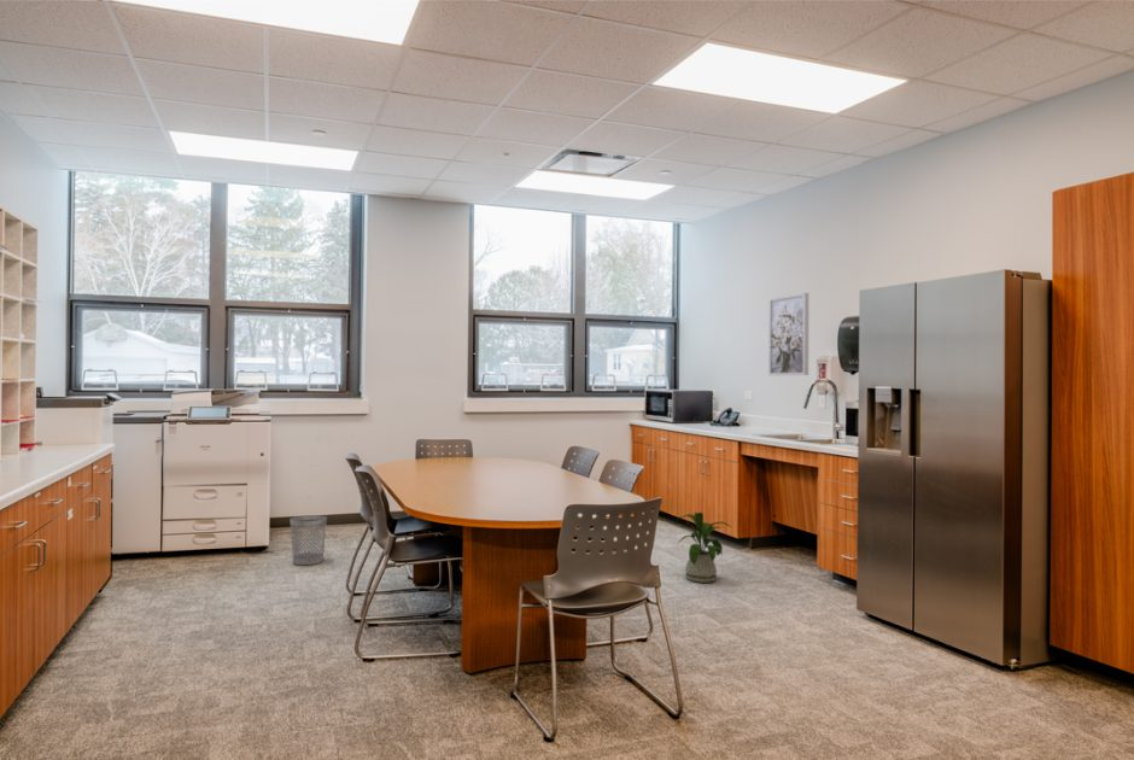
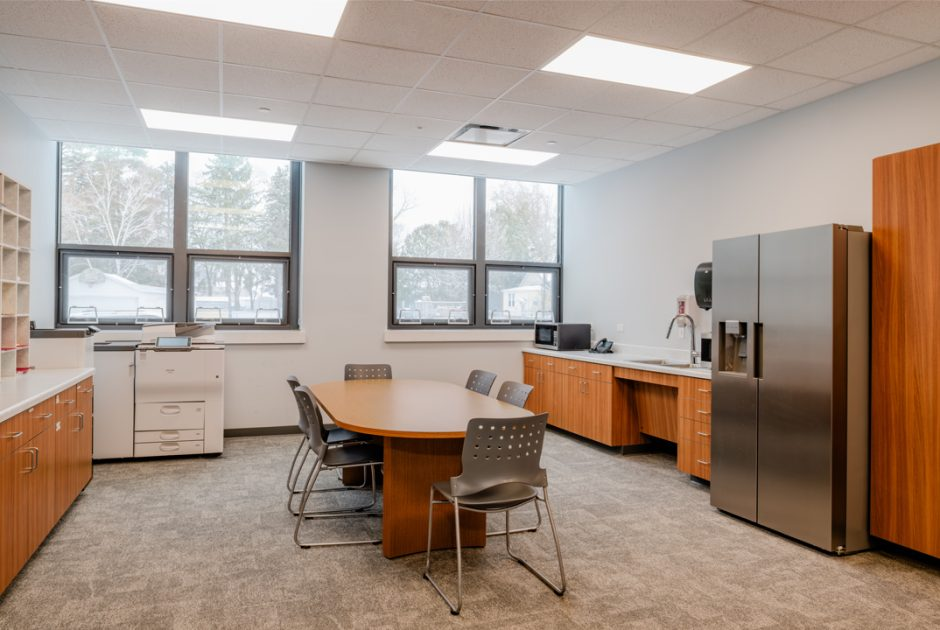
- wall art [767,292,809,376]
- wastebasket [288,514,328,566]
- house plant [677,511,732,584]
